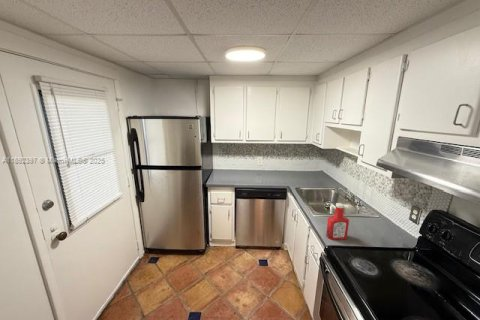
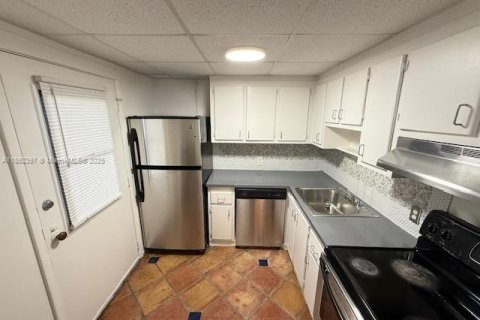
- soap bottle [325,202,350,241]
